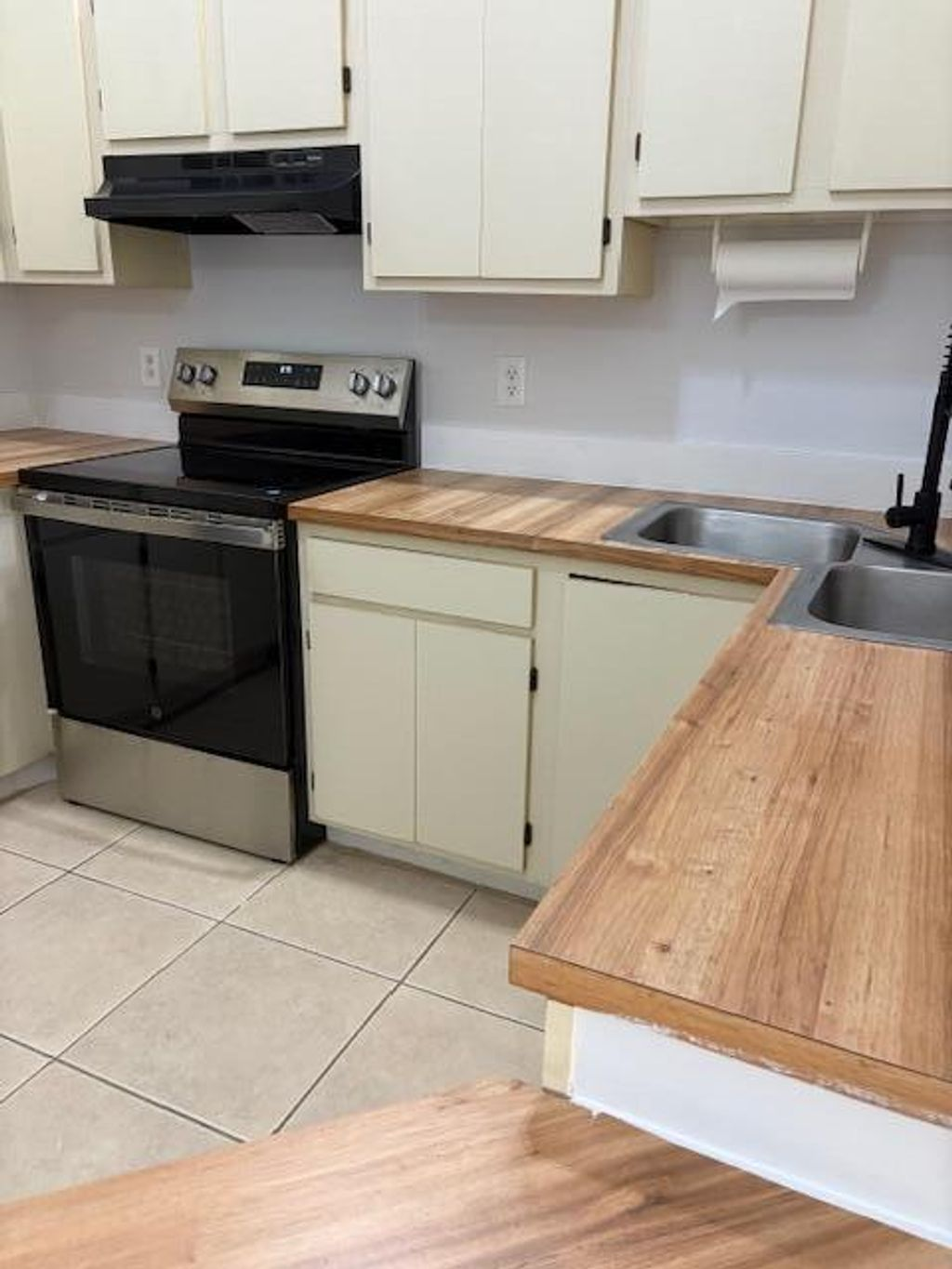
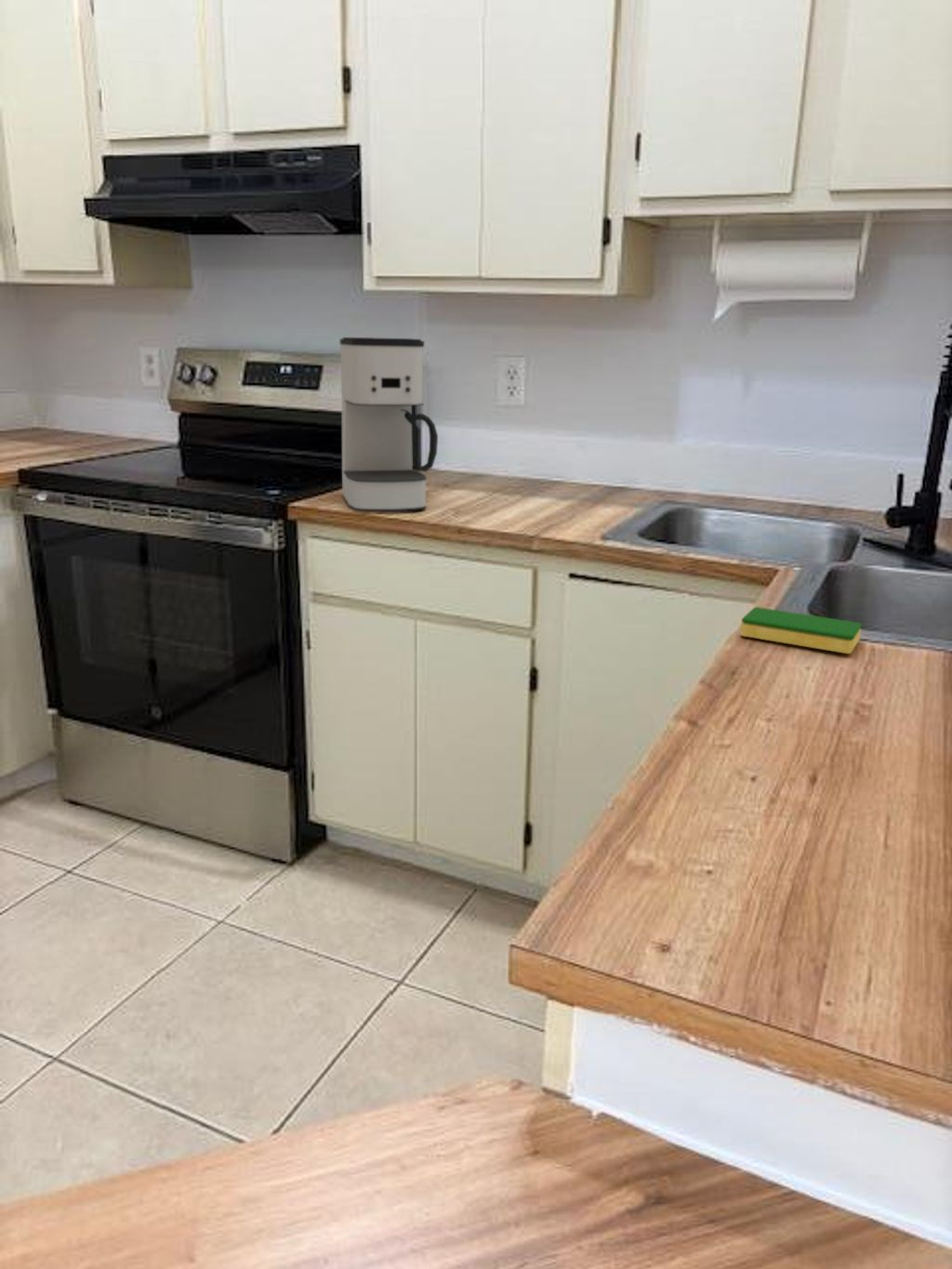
+ coffee maker [339,337,439,512]
+ dish sponge [739,606,863,654]
